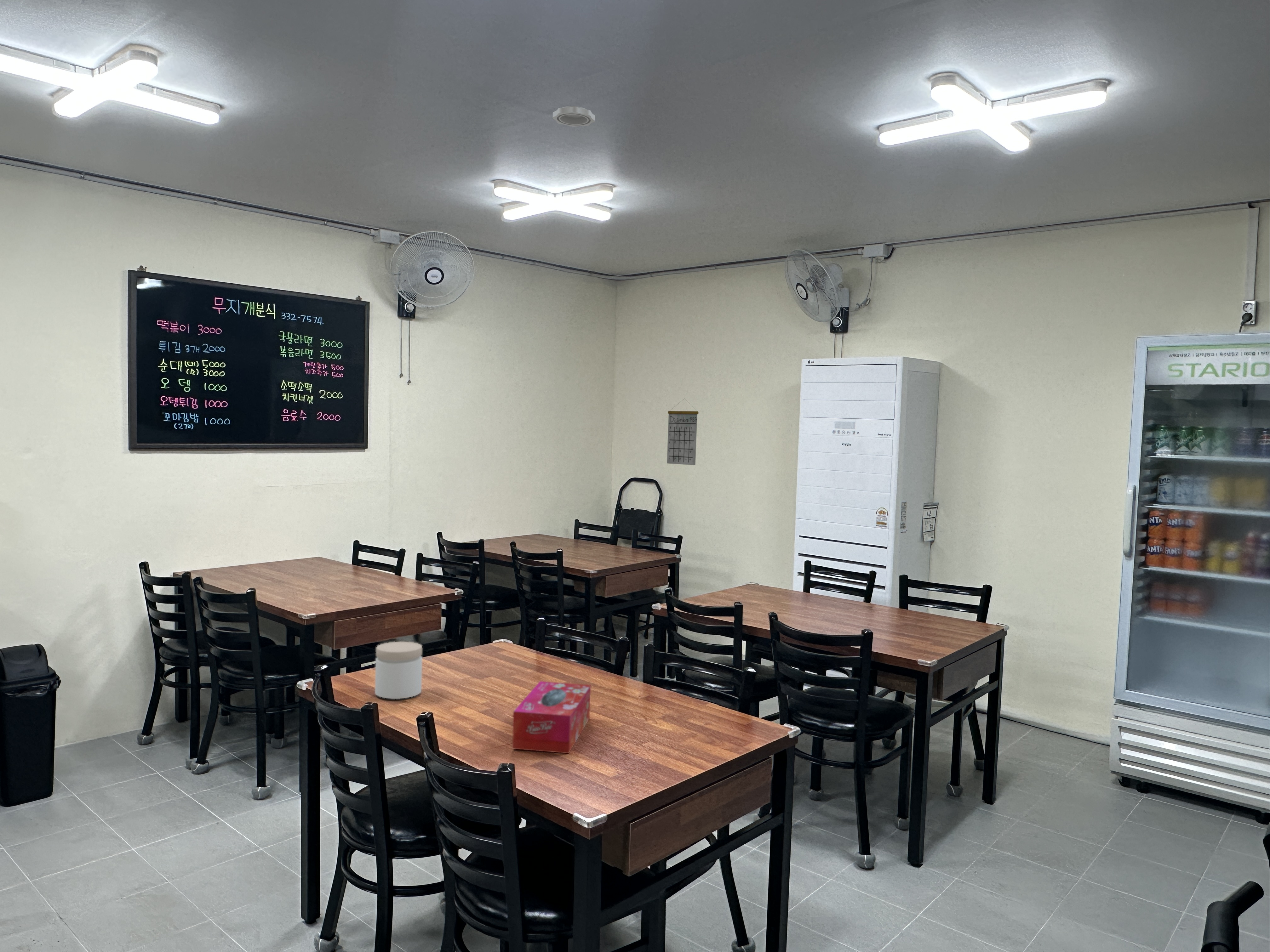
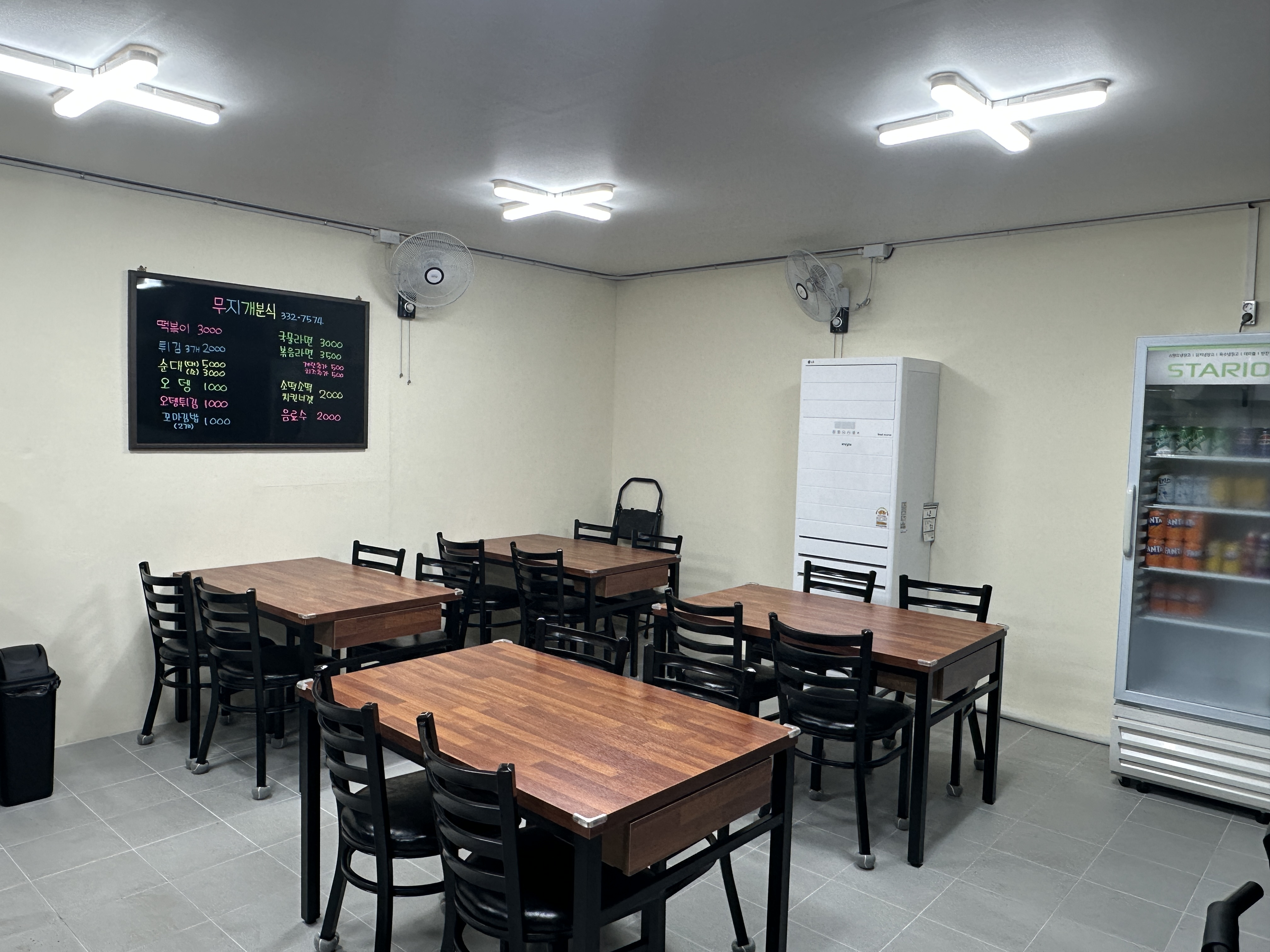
- smoke detector [552,106,595,127]
- calendar [666,398,699,466]
- tissue box [512,681,591,754]
- jar [375,641,423,699]
